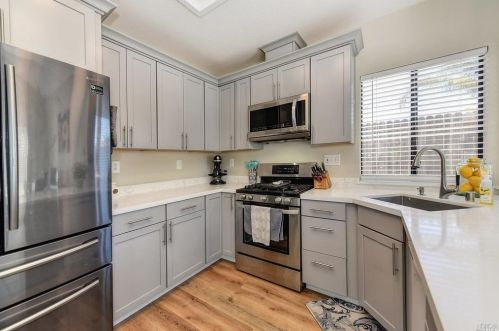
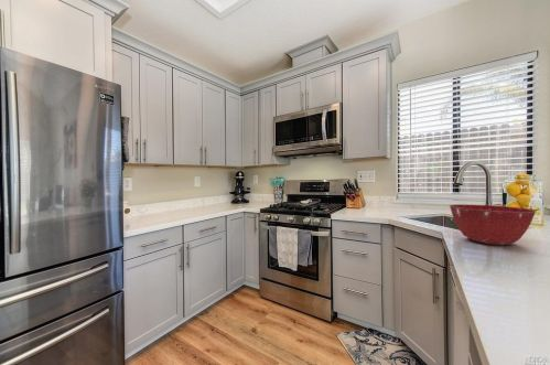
+ mixing bowl [447,203,538,246]
